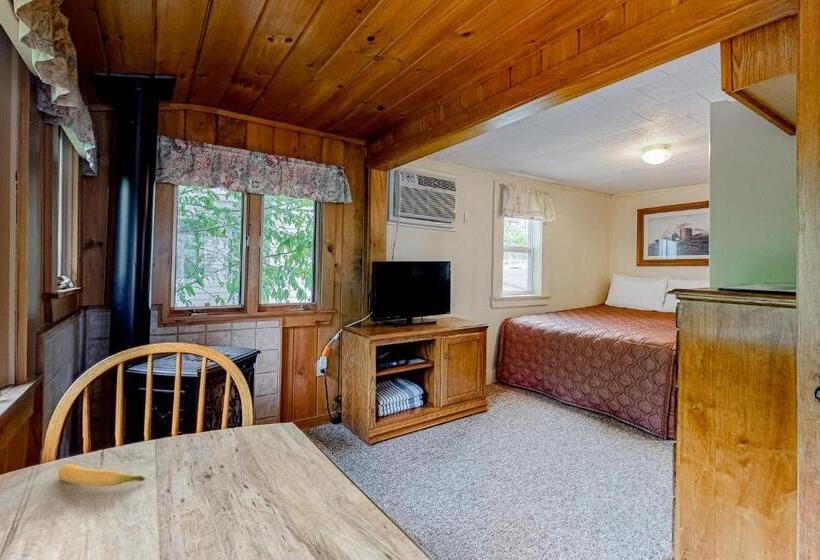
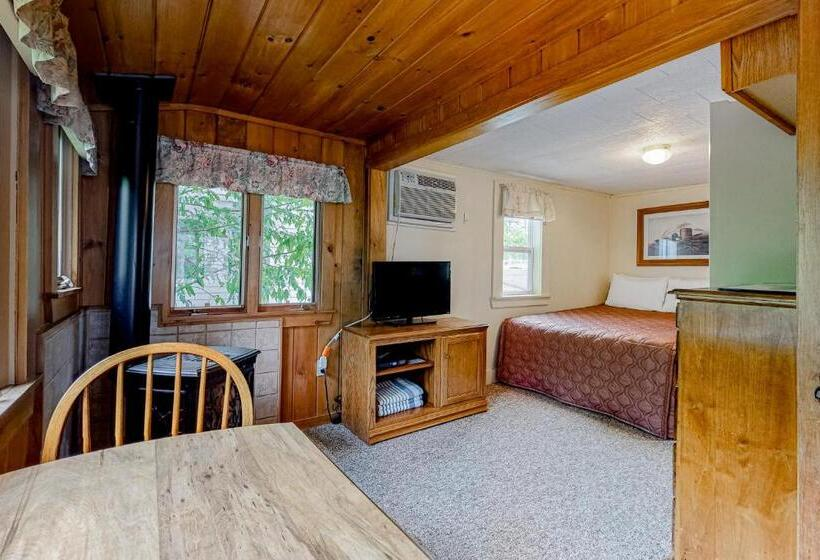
- banana [58,463,146,487]
